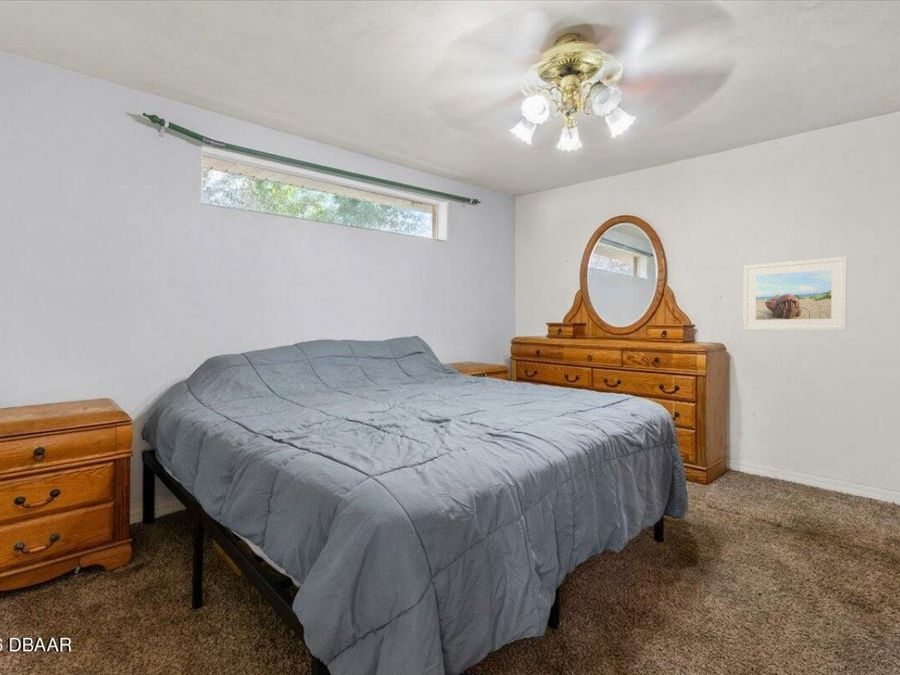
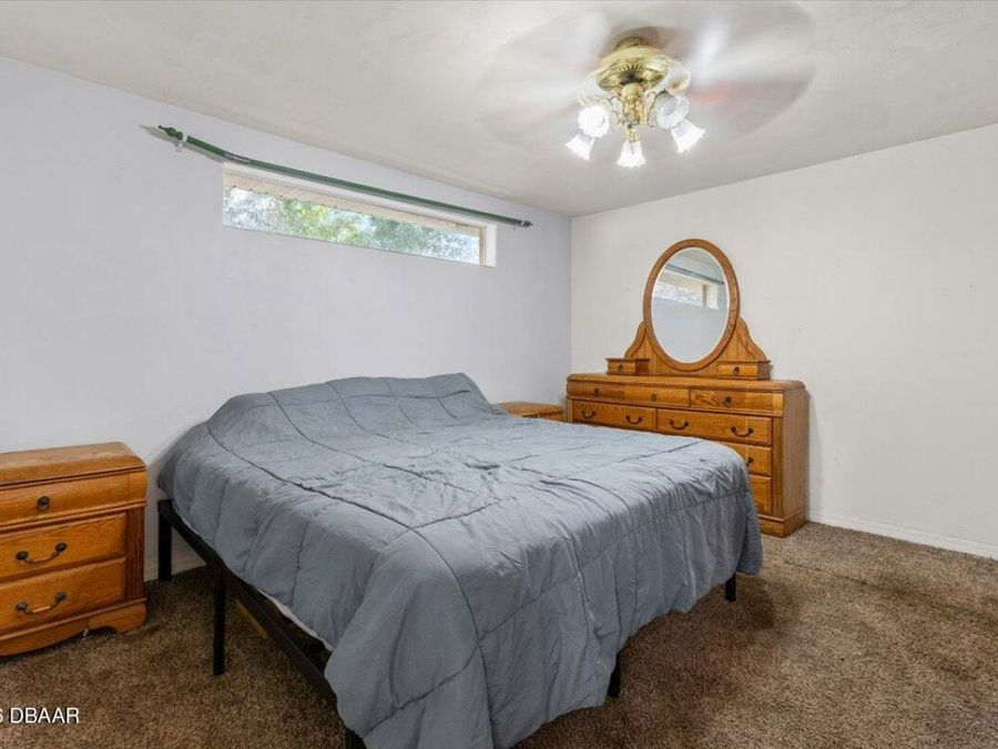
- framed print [742,256,848,332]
